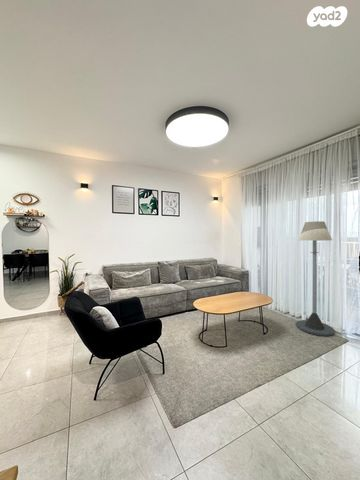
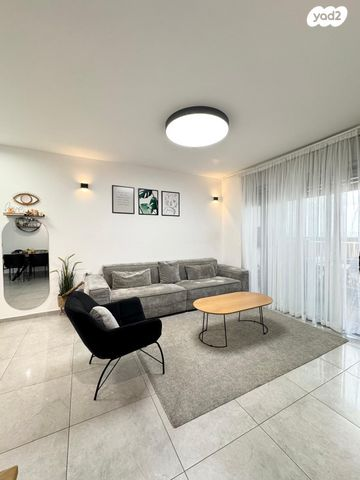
- floor lamp [295,220,336,337]
